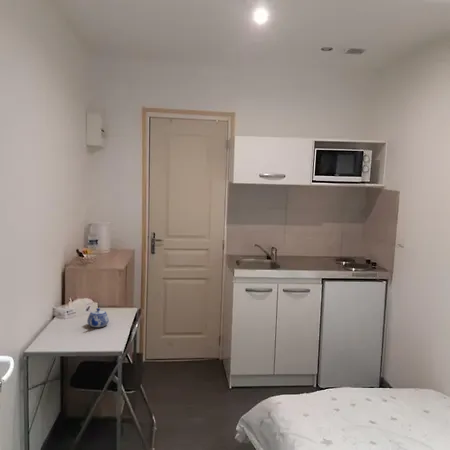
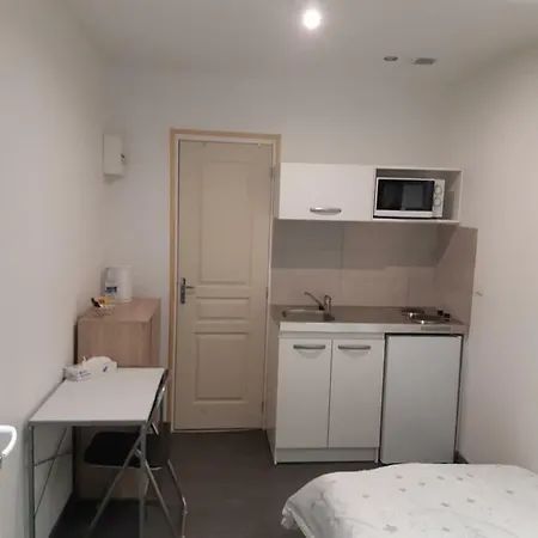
- teapot [86,307,110,328]
